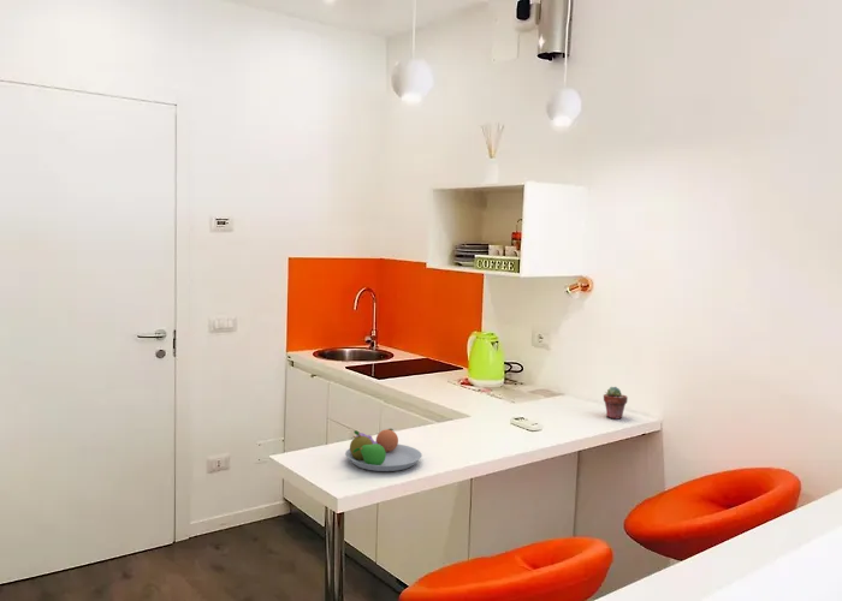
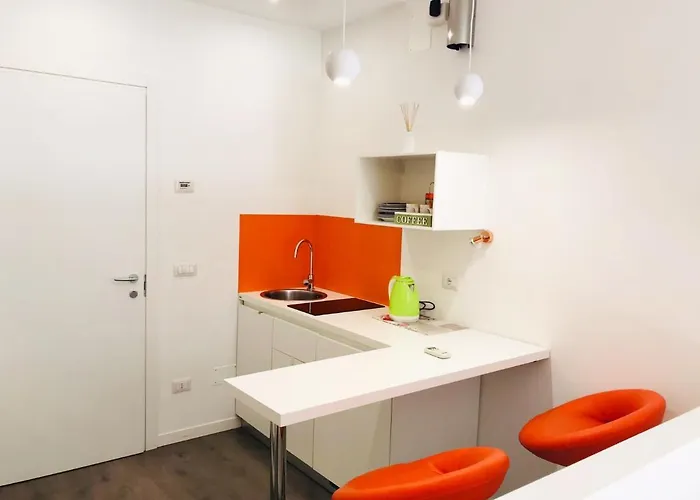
- potted succulent [603,386,629,421]
- fruit bowl [344,428,423,472]
